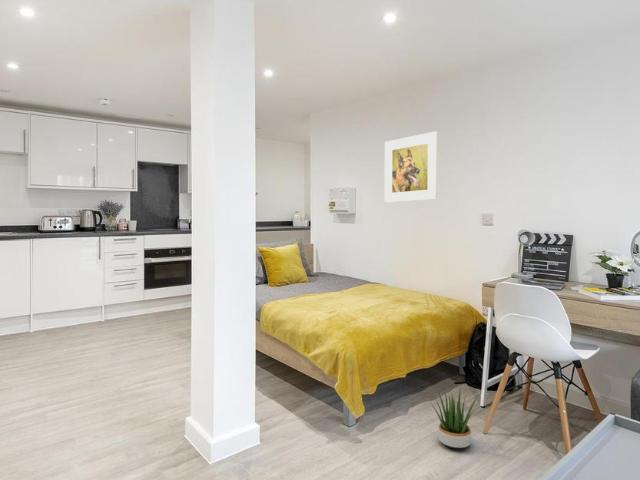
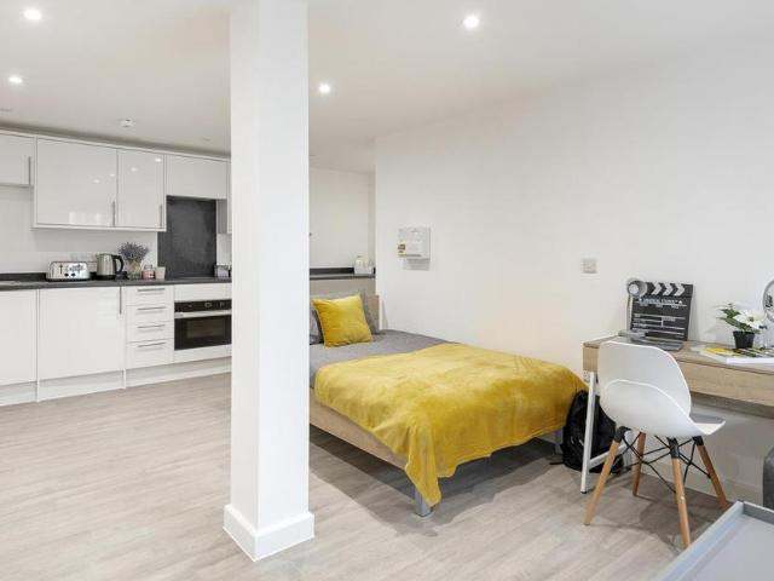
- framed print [384,130,439,204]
- potted plant [430,386,480,450]
